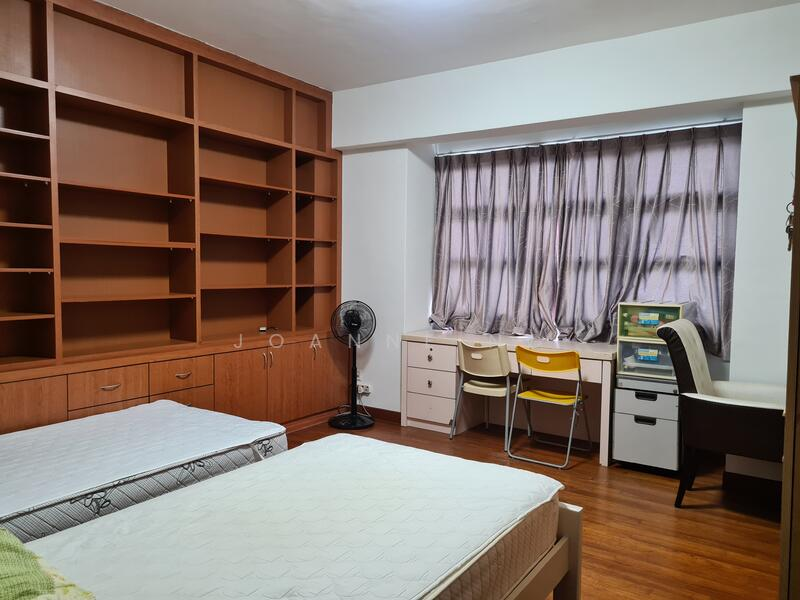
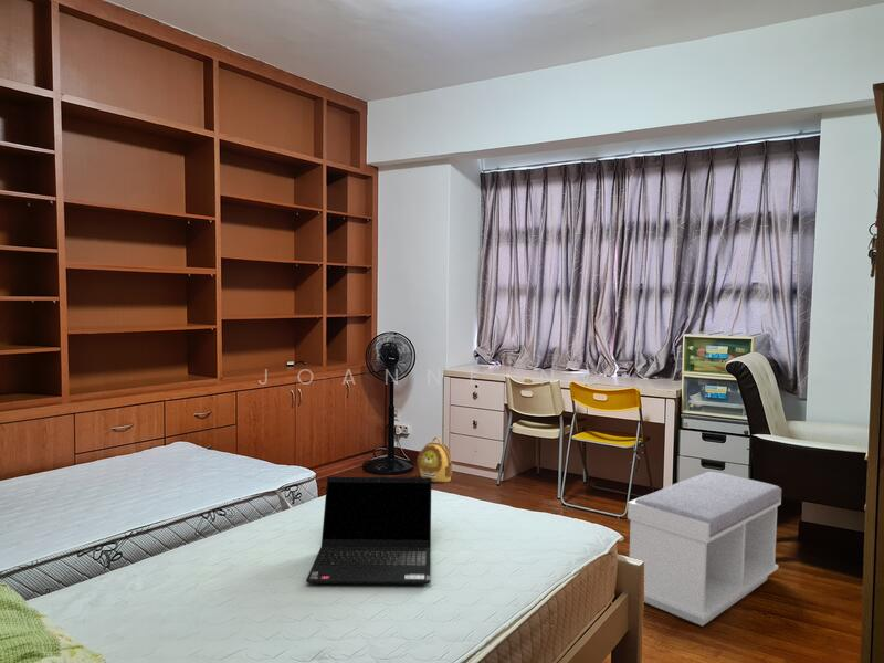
+ backpack [415,436,453,483]
+ laptop computer [305,476,432,586]
+ bench [627,471,782,627]
